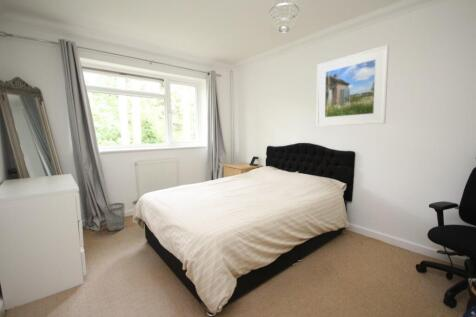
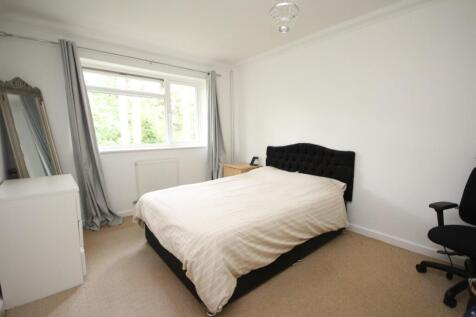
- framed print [316,44,390,128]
- wastebasket [102,202,125,232]
